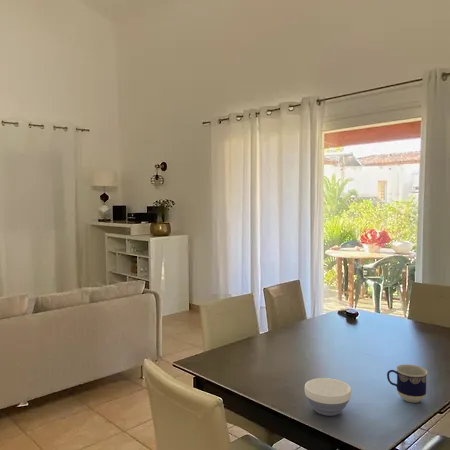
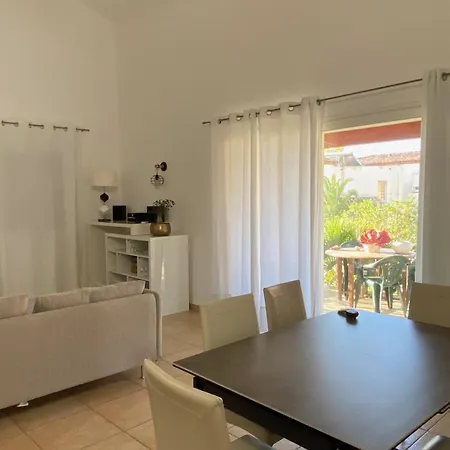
- bowl [304,377,352,417]
- cup [386,364,428,404]
